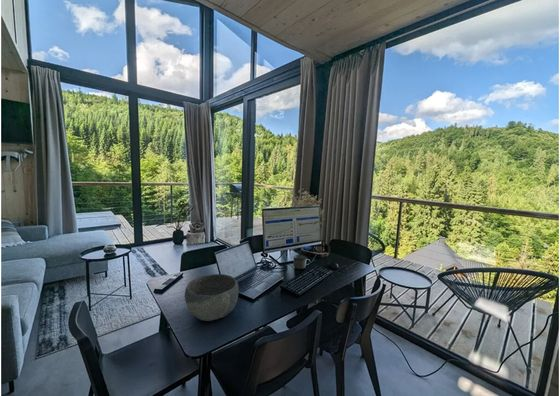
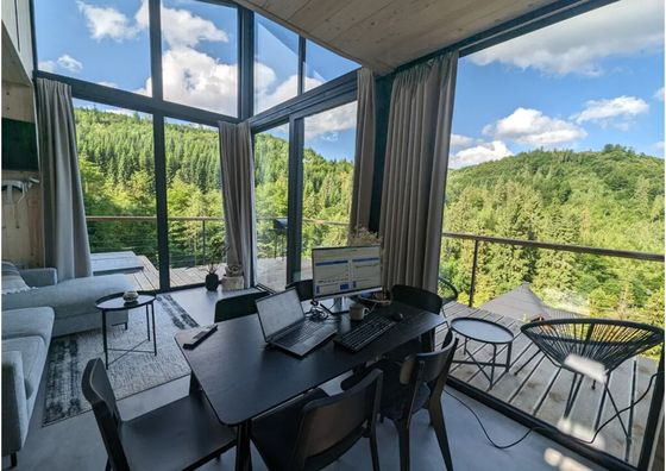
- bowl [184,273,240,322]
